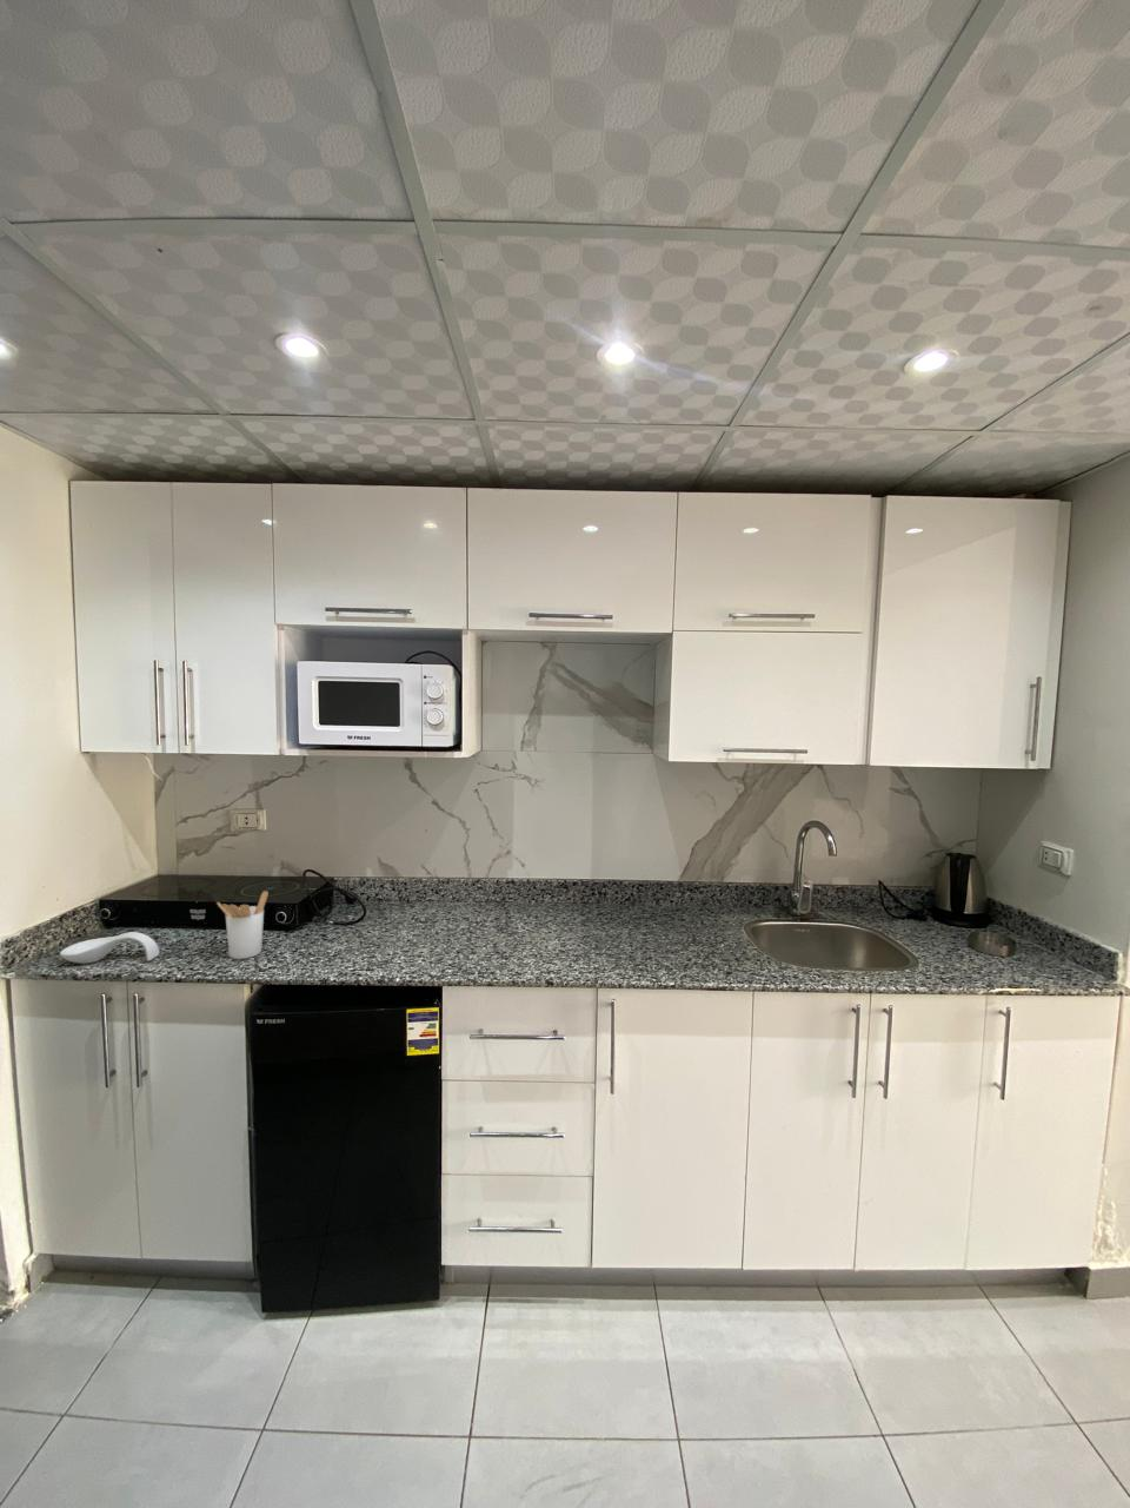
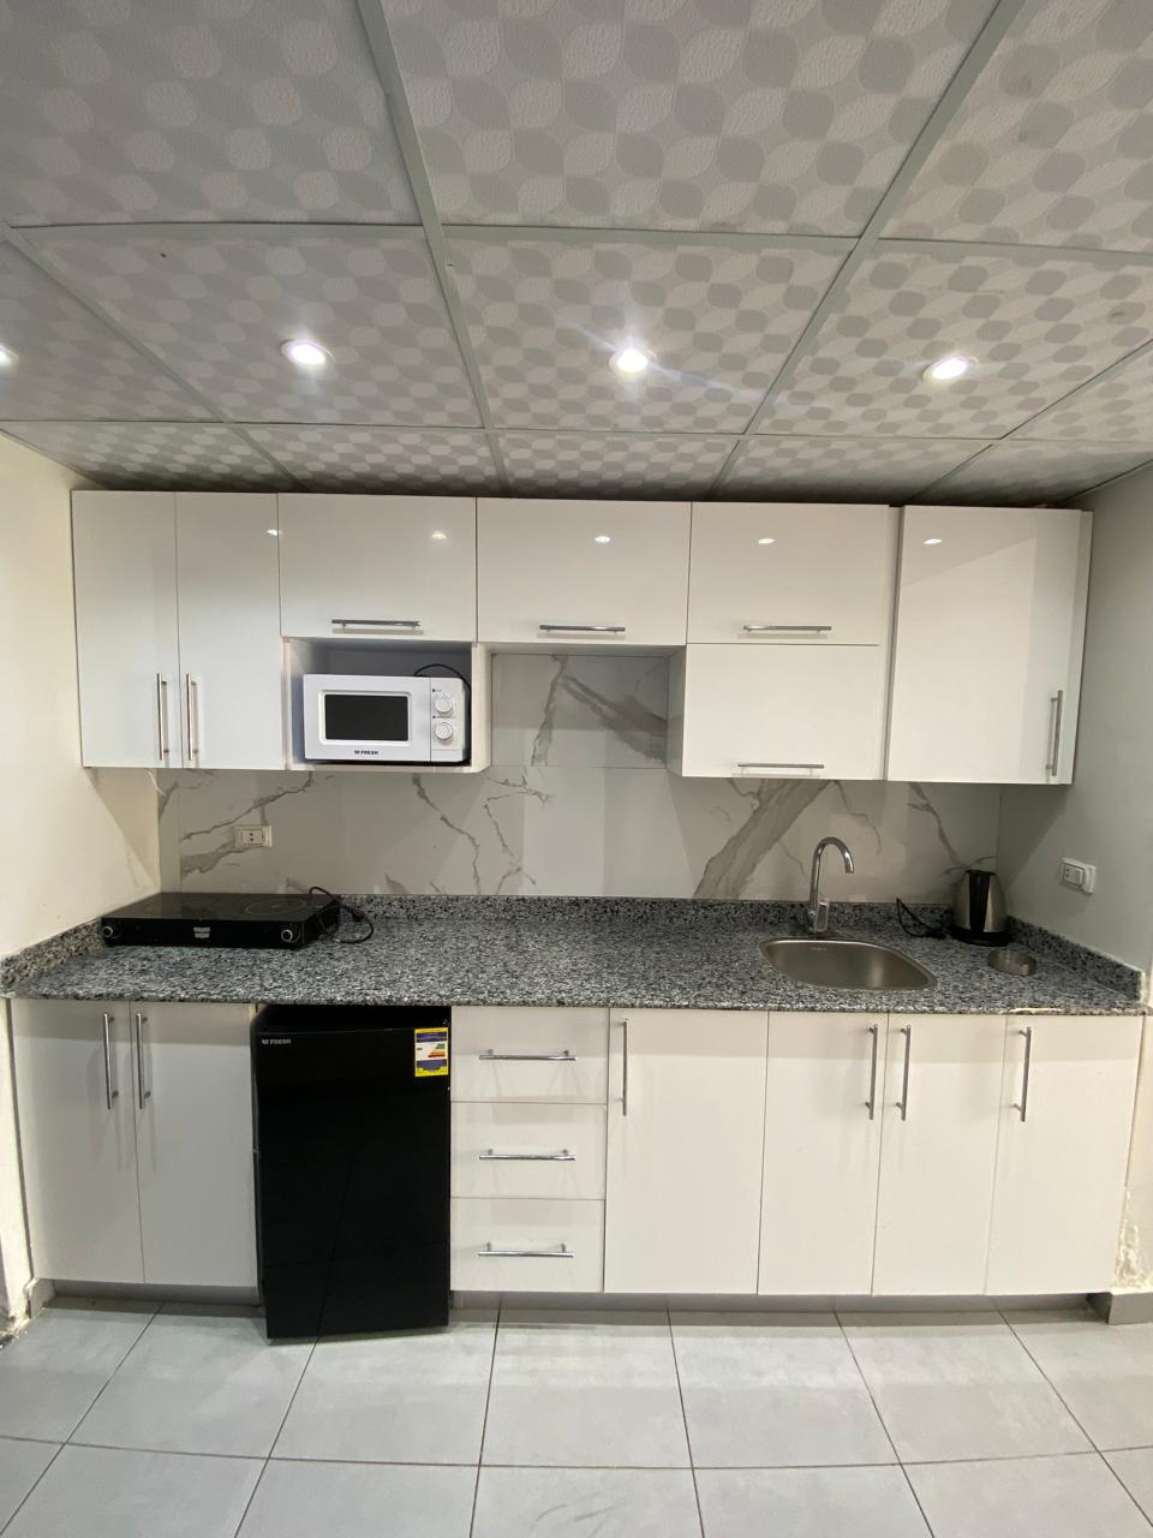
- spoon rest [59,931,160,965]
- utensil holder [215,889,269,961]
